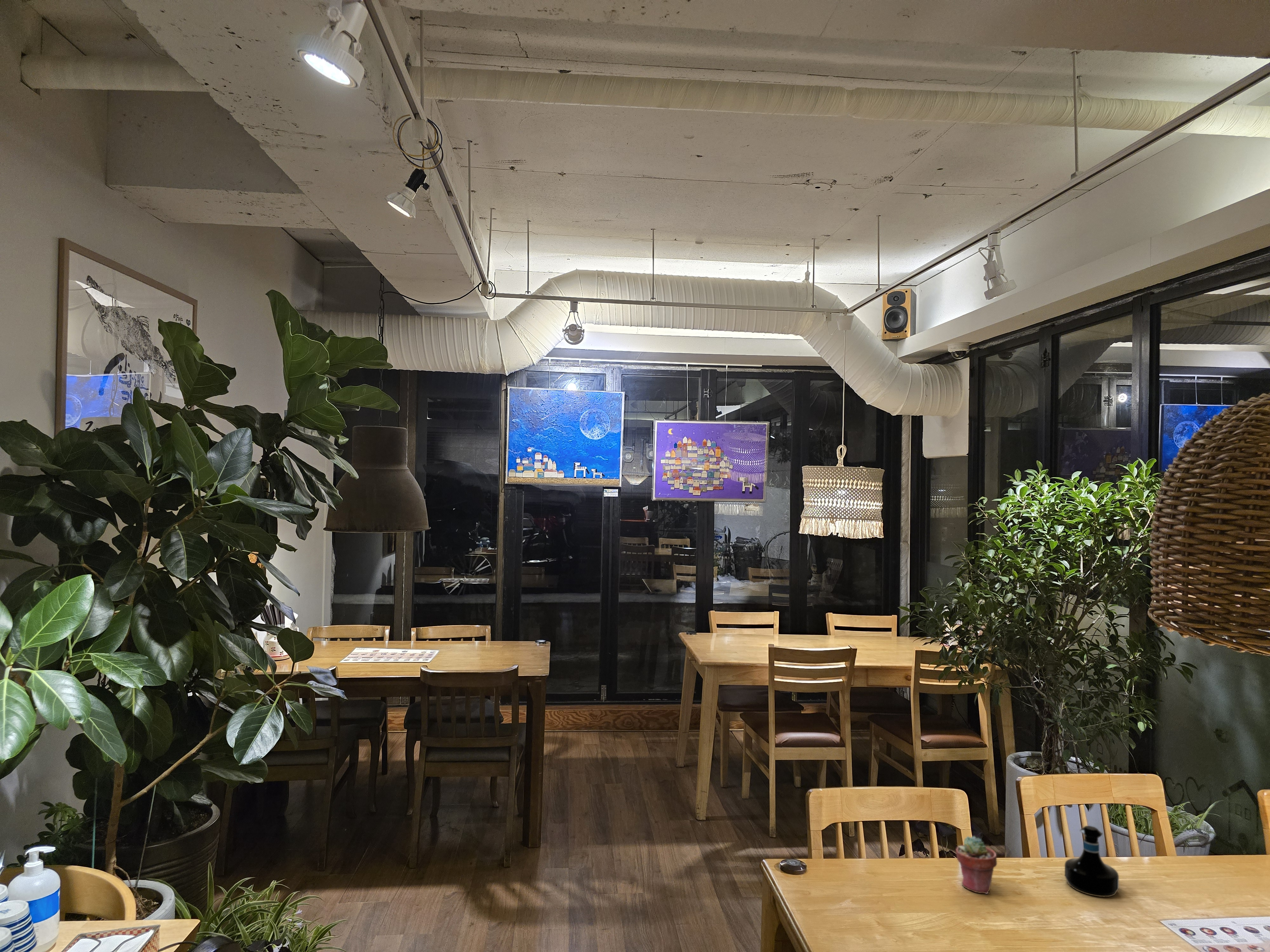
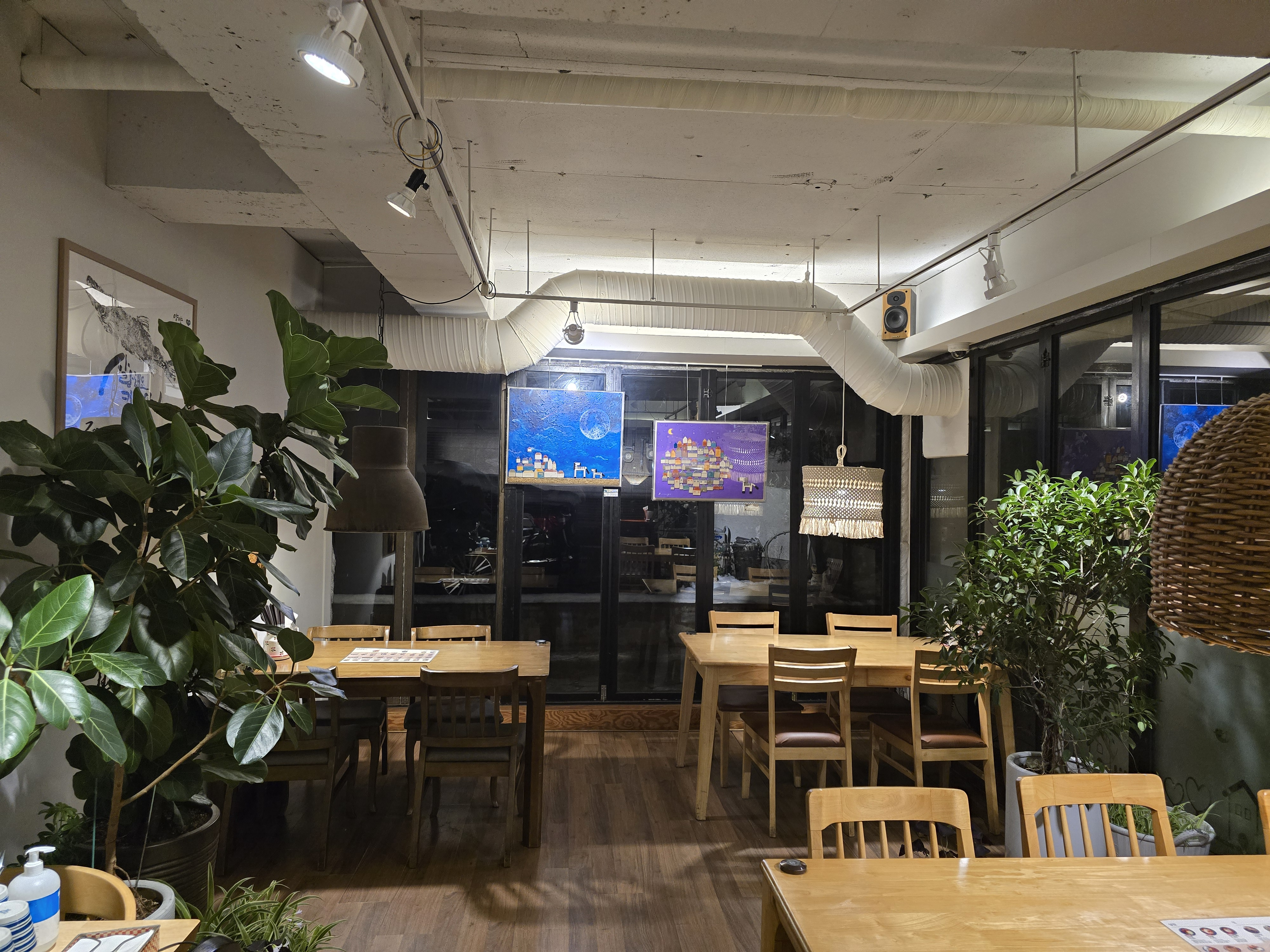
- tequila bottle [1064,825,1119,897]
- potted succulent [956,836,997,894]
